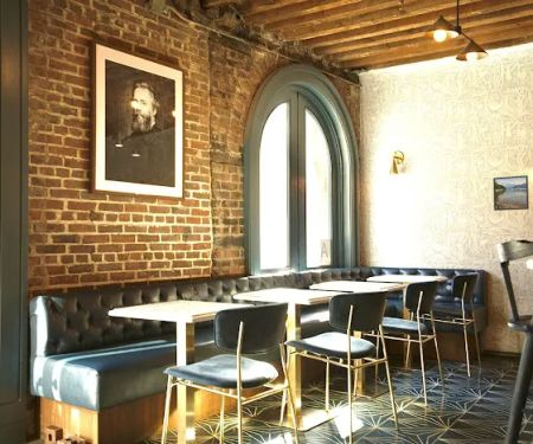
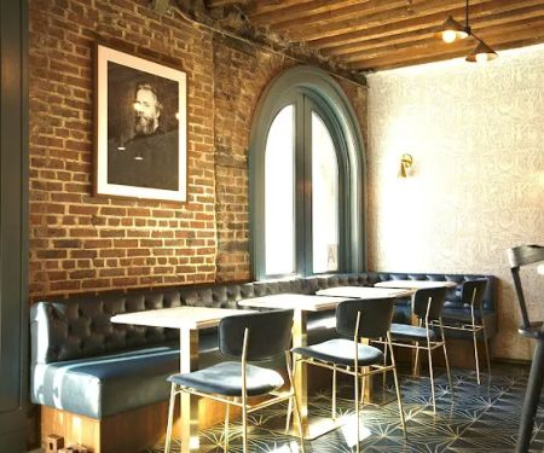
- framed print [492,174,529,212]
